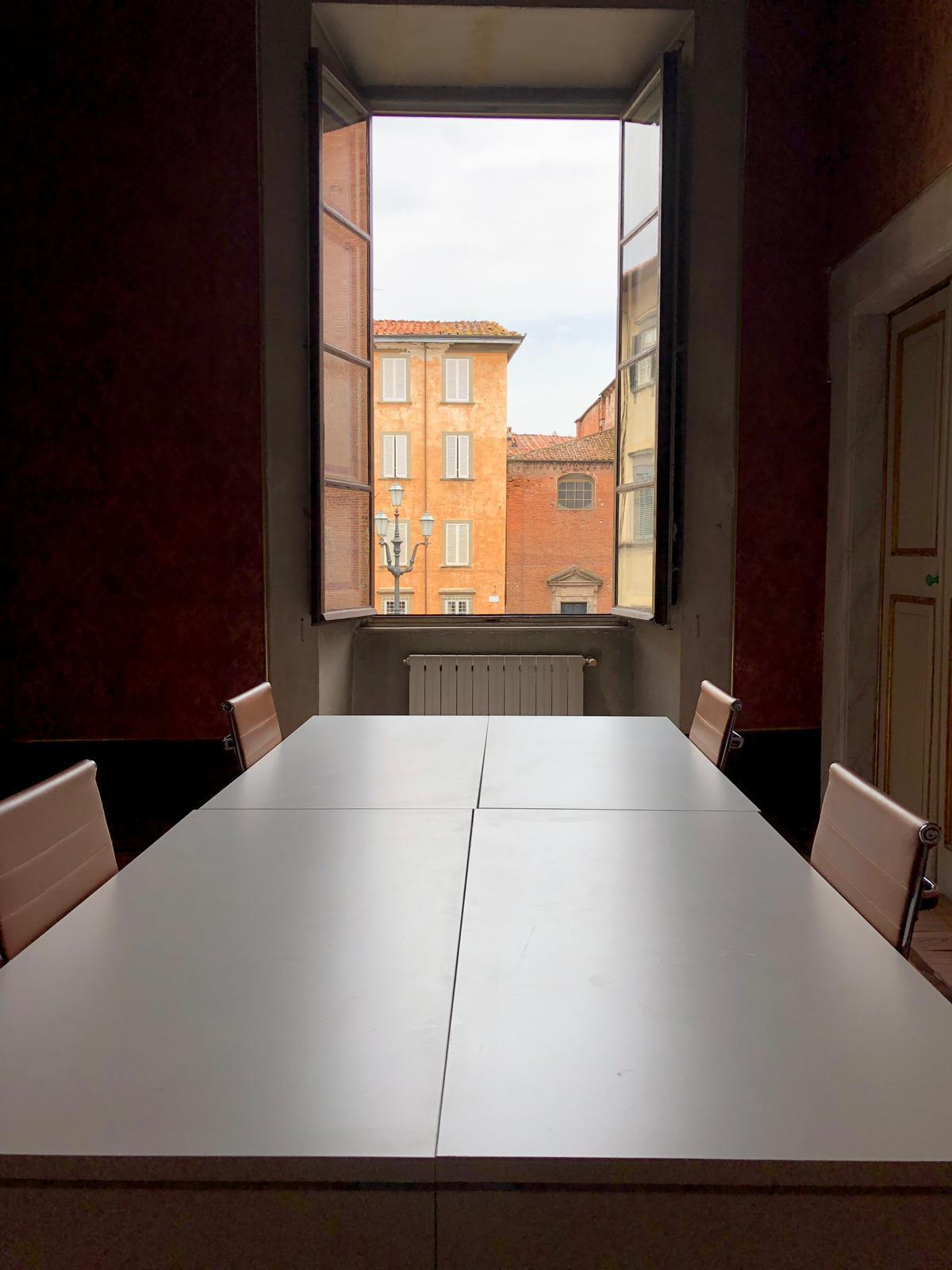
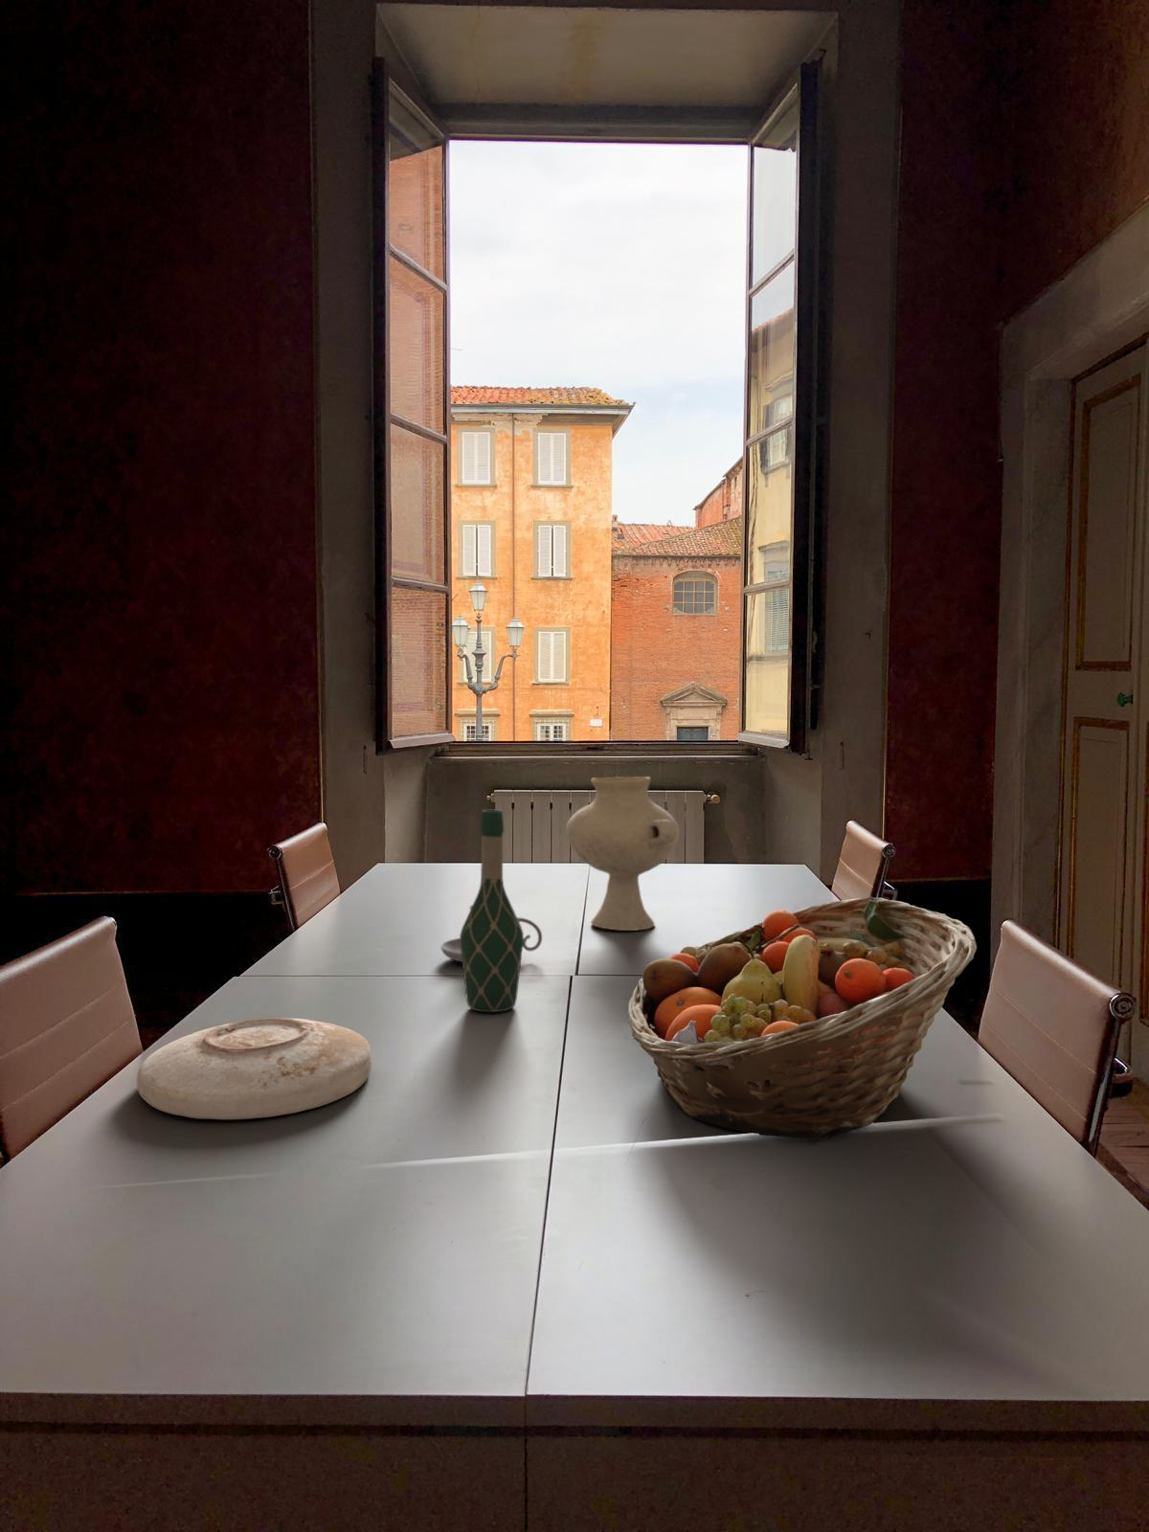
+ wine bottle [459,809,525,1013]
+ plate [136,1017,373,1121]
+ candle holder [441,904,543,964]
+ fruit basket [626,896,978,1144]
+ vase [565,776,681,931]
